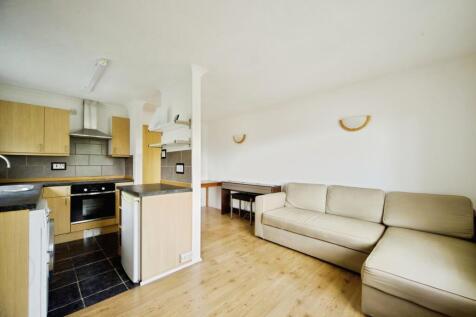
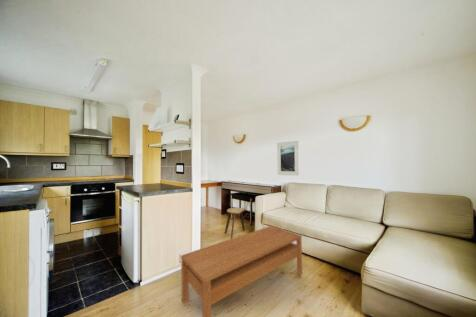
+ stool [224,207,247,239]
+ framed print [276,140,300,176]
+ coffee table [180,225,303,317]
